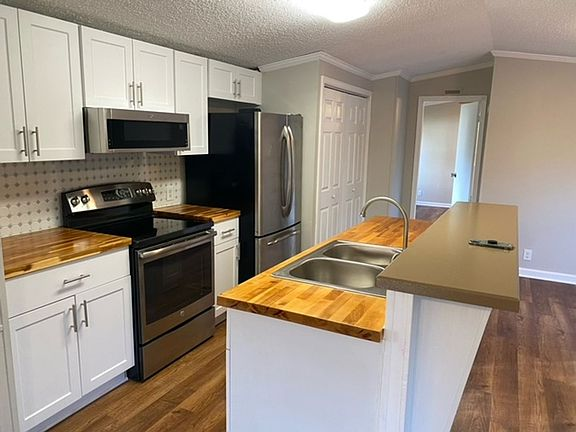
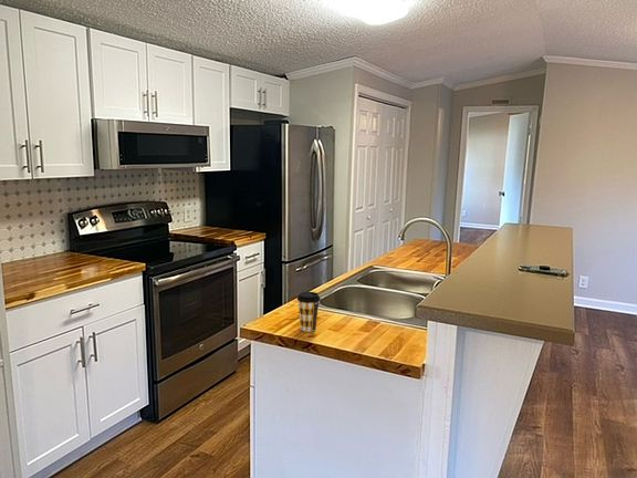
+ coffee cup [296,291,322,333]
